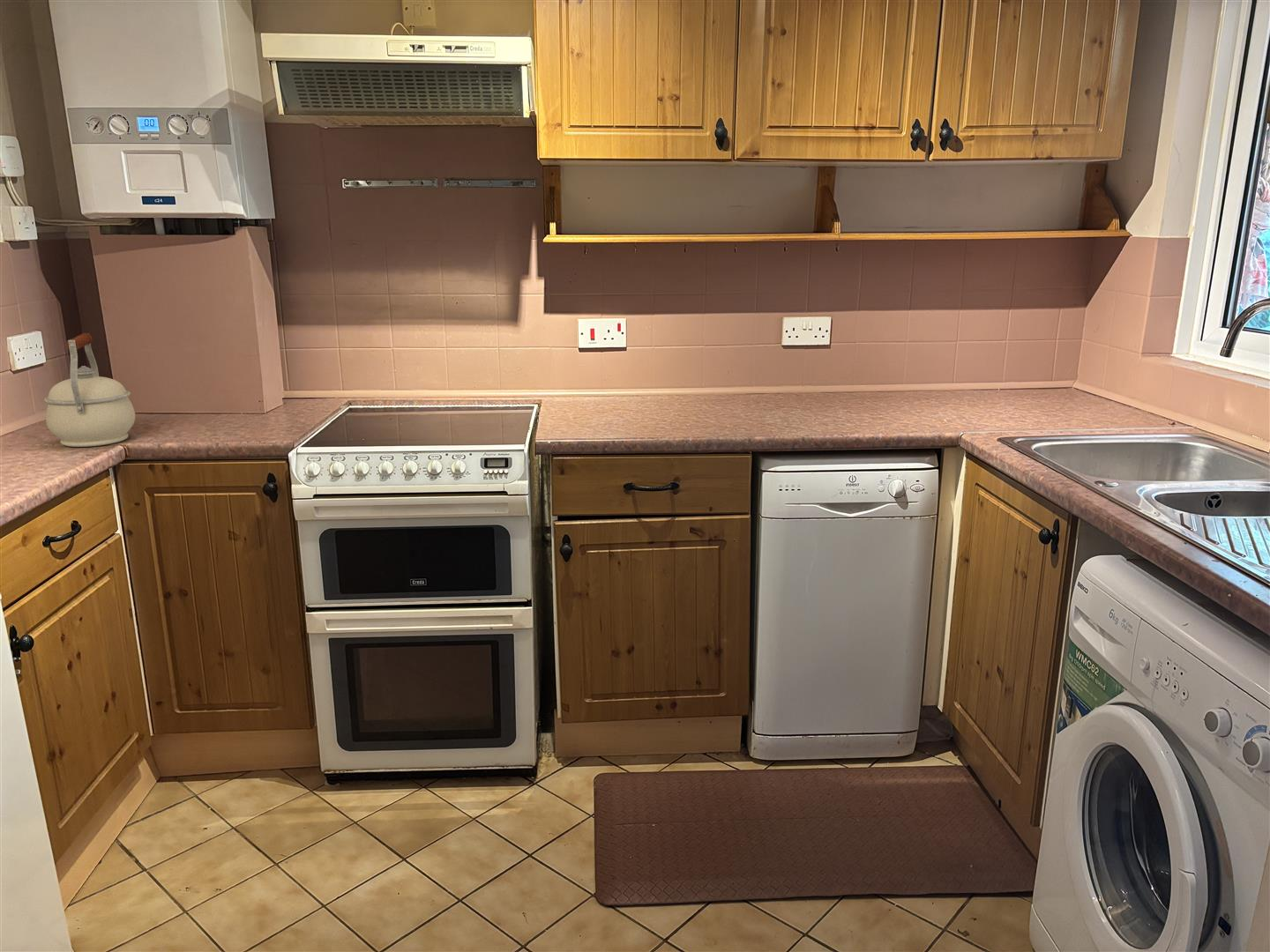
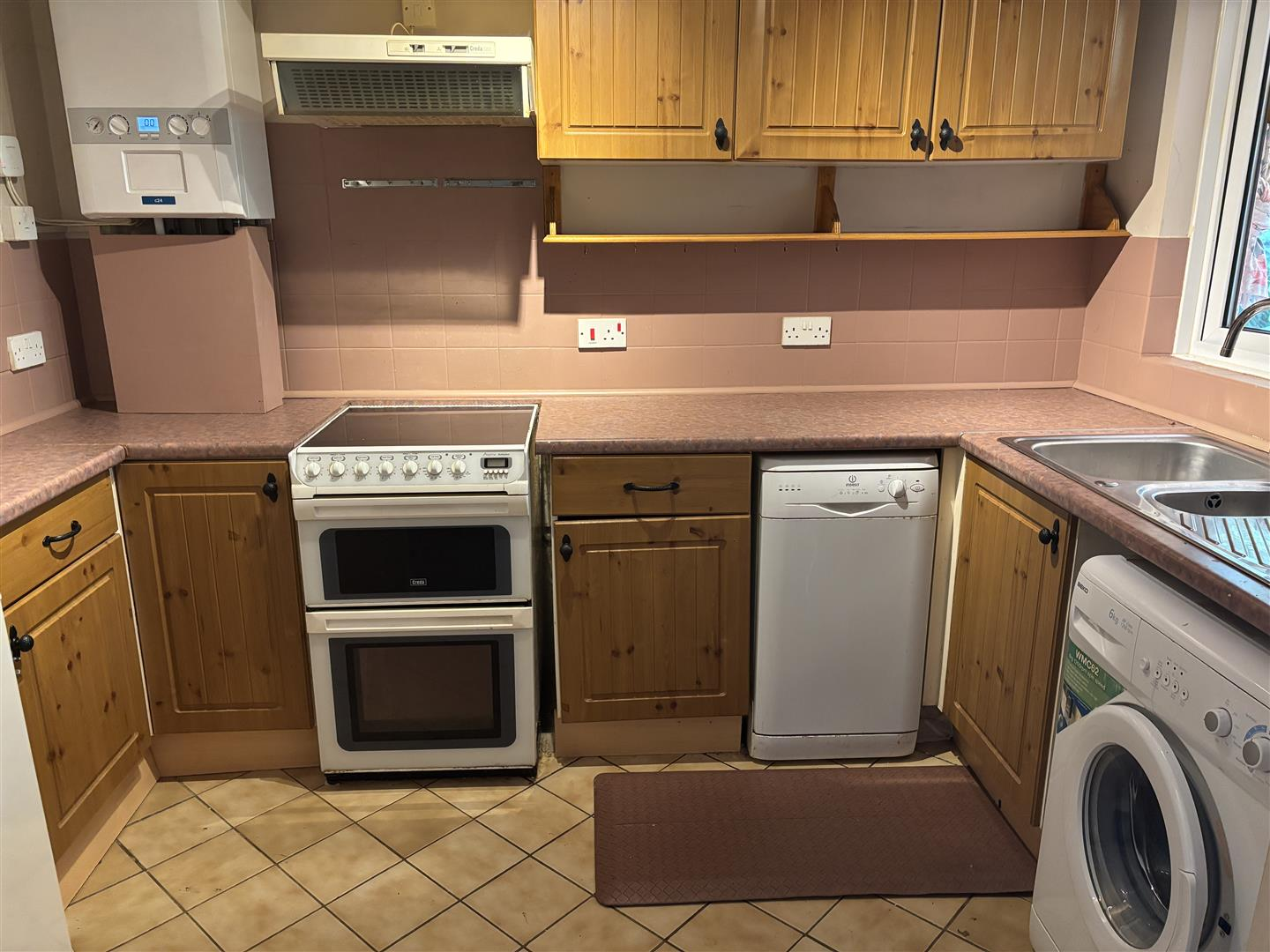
- kettle [43,332,136,448]
